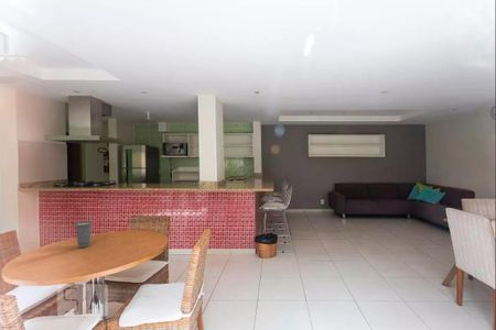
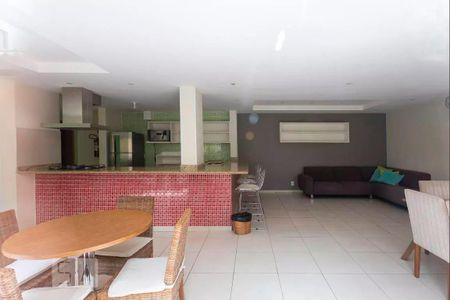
- cup [74,220,95,249]
